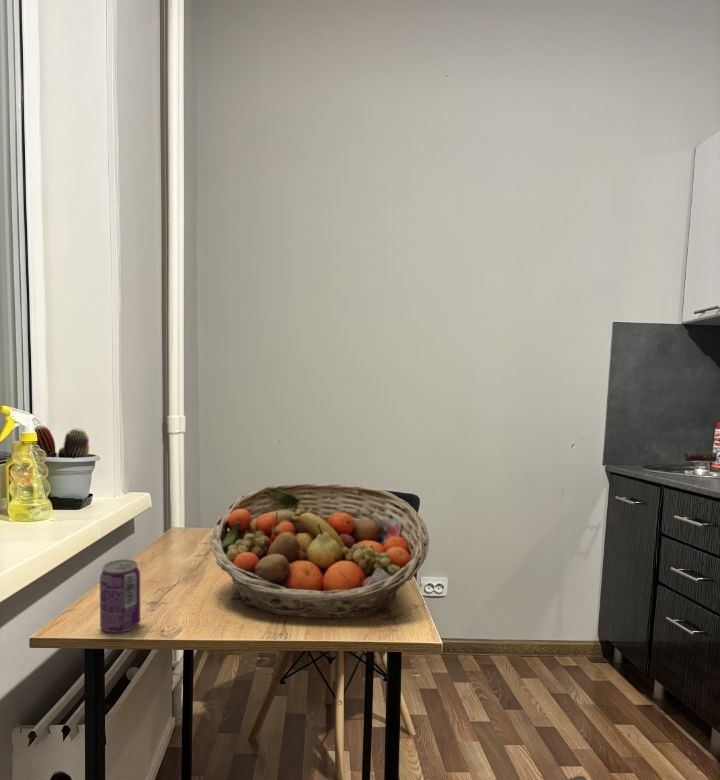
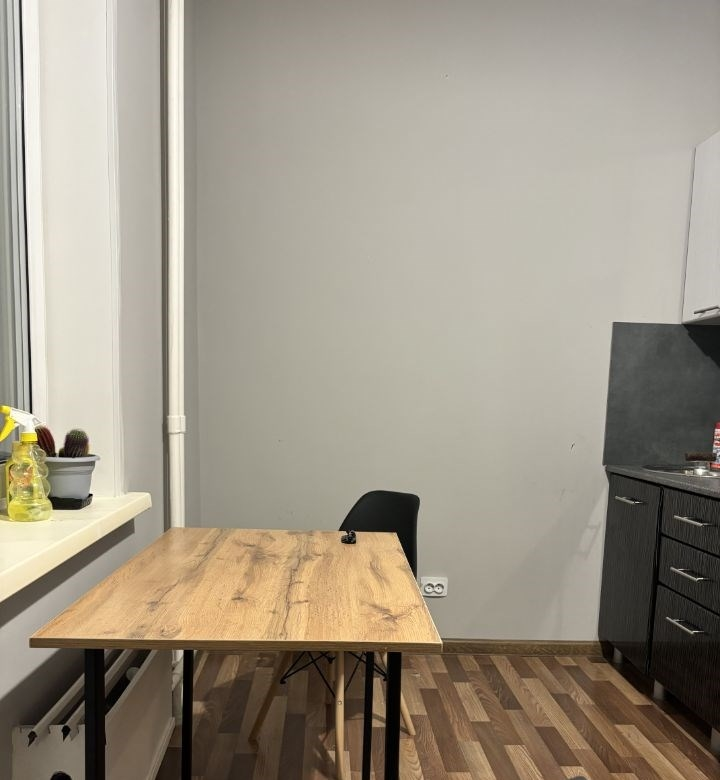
- fruit basket [209,482,430,619]
- beverage can [99,558,141,634]
